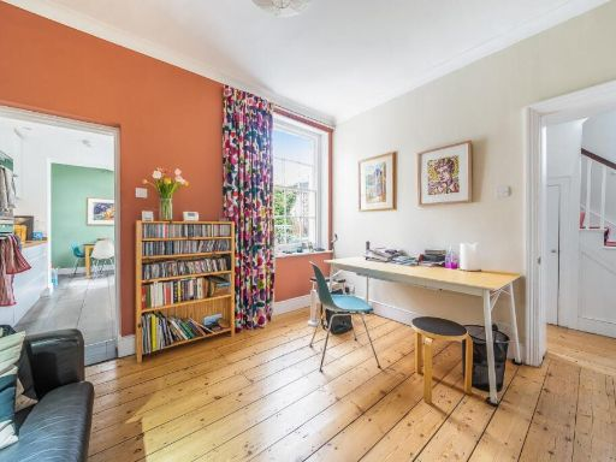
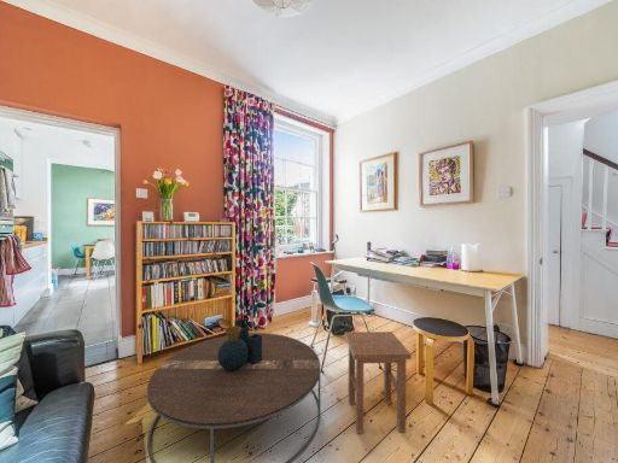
+ stool [344,330,413,434]
+ coffee table [146,317,321,463]
